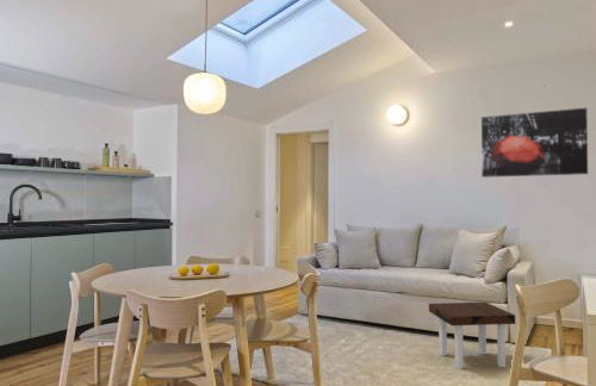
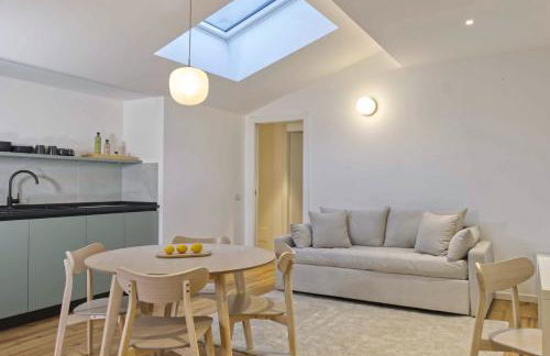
- wall art [480,107,589,179]
- side table [428,301,516,371]
